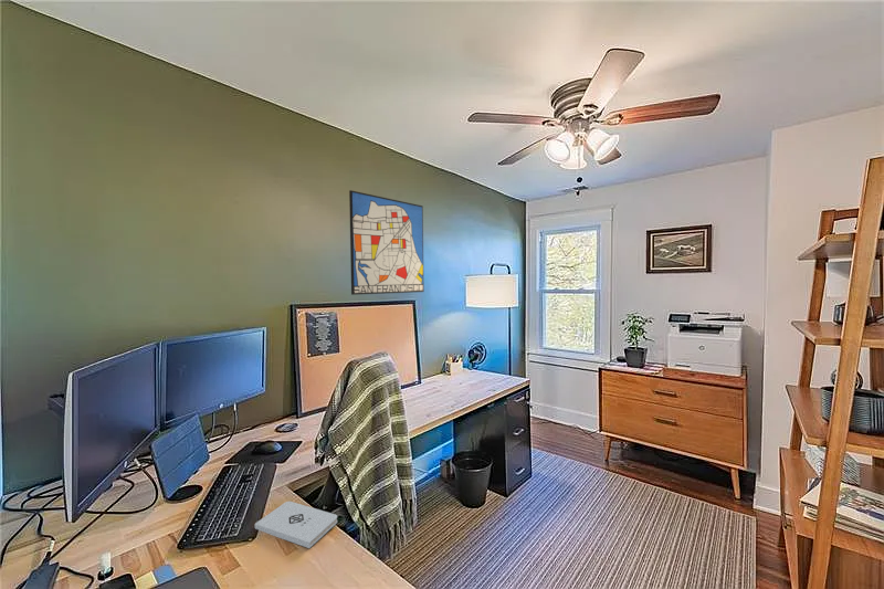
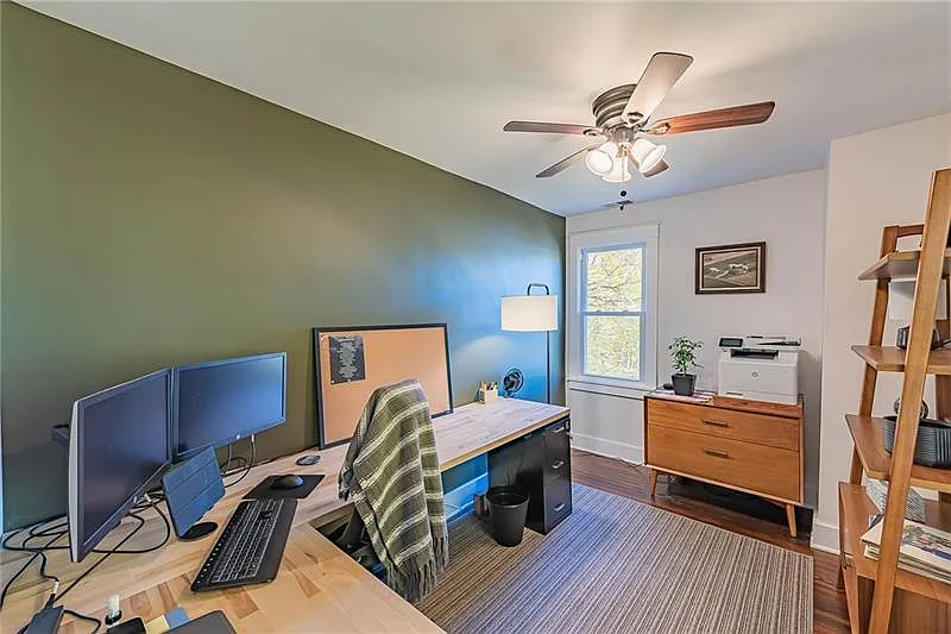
- notepad [254,501,338,549]
- wall art [348,189,425,296]
